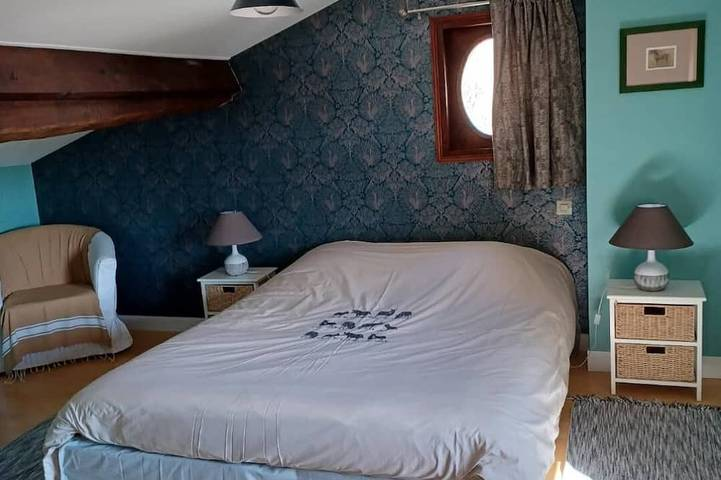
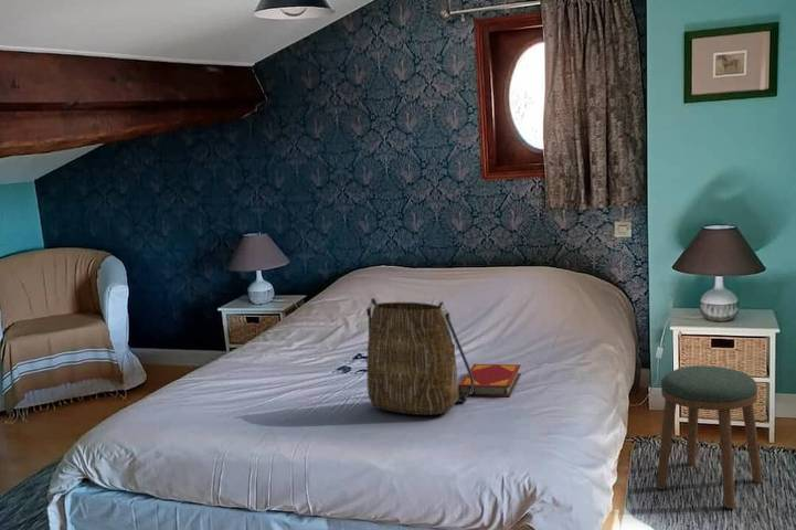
+ tote bag [365,297,474,416]
+ stool [655,364,764,509]
+ hardback book [458,363,522,398]
